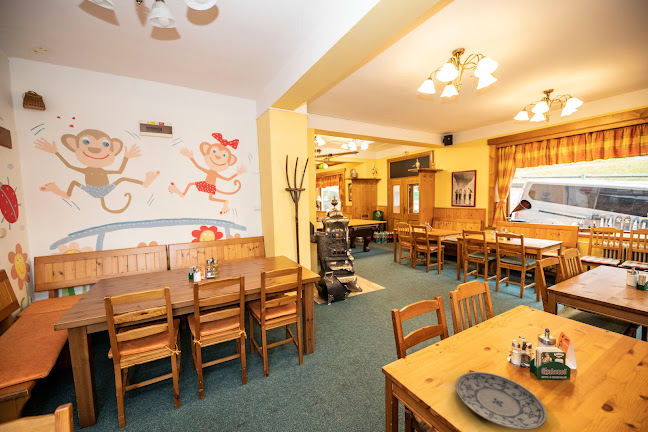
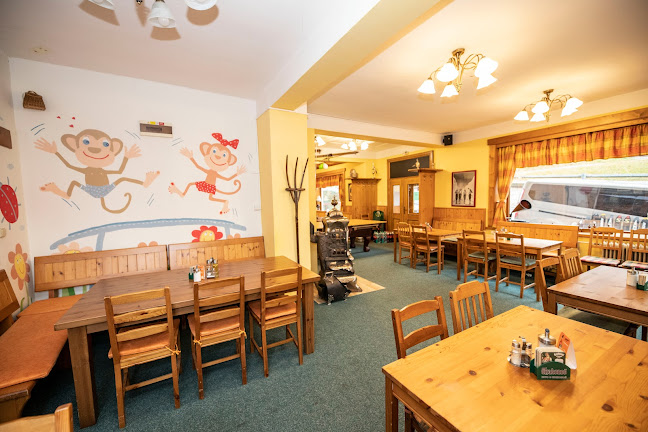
- plate [455,371,548,431]
